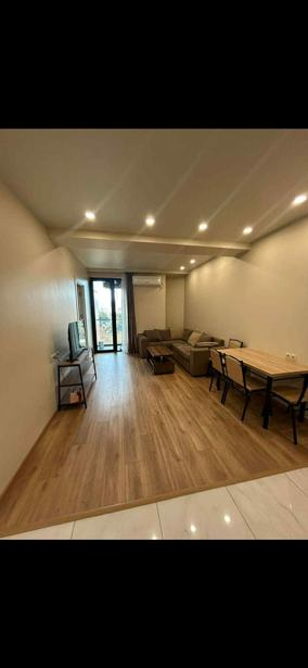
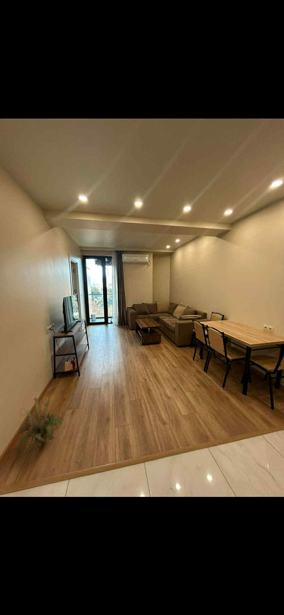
+ decorative plant [17,394,64,454]
